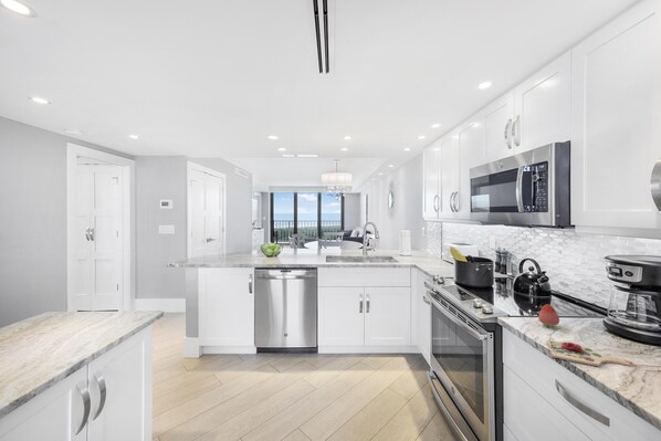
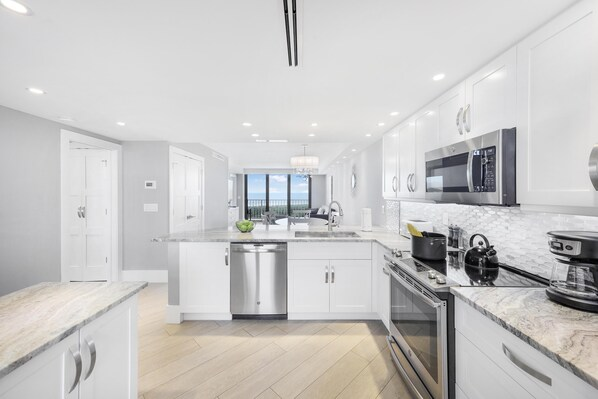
- fruit [537,303,560,328]
- cutting board [545,337,634,367]
